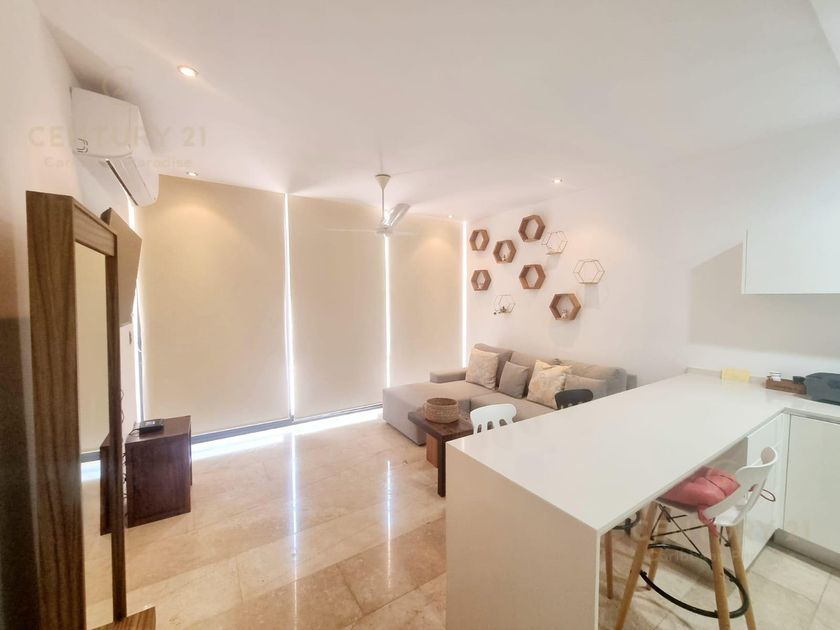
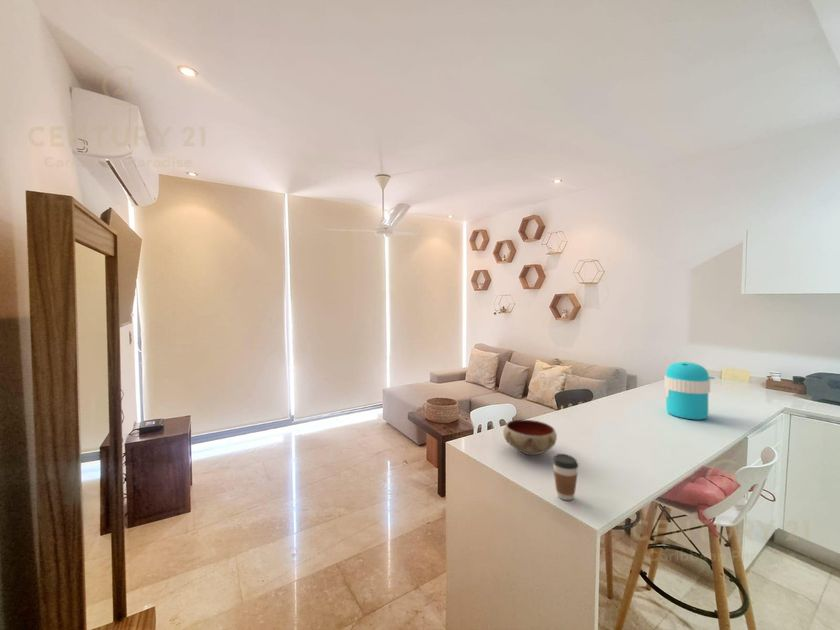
+ coffee maker [664,361,716,421]
+ coffee cup [552,453,579,501]
+ bowl [502,419,558,456]
